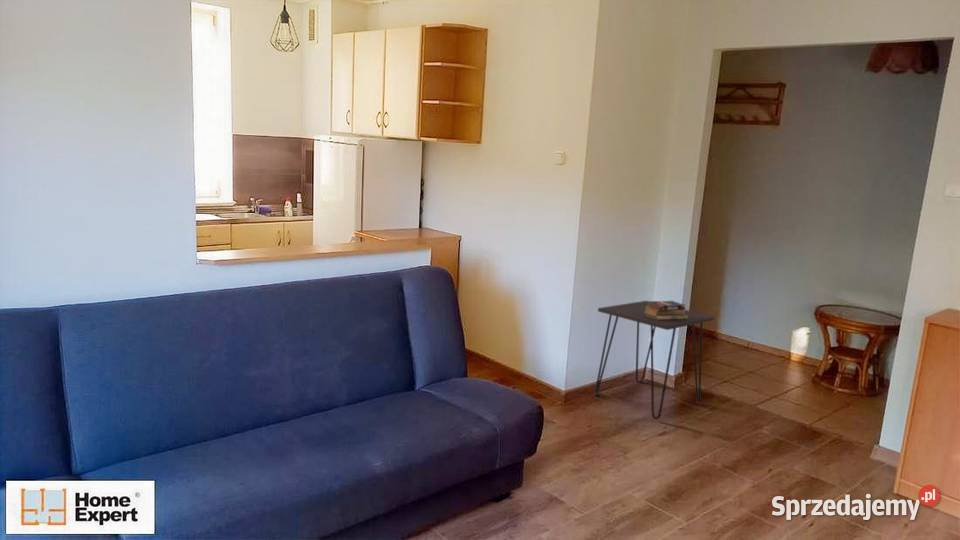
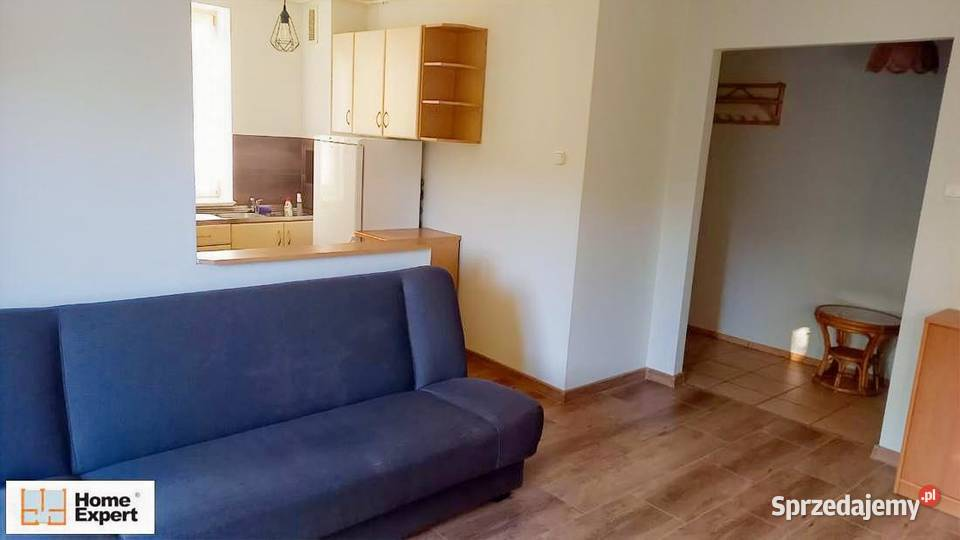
- books [644,300,688,320]
- desk [594,300,716,420]
